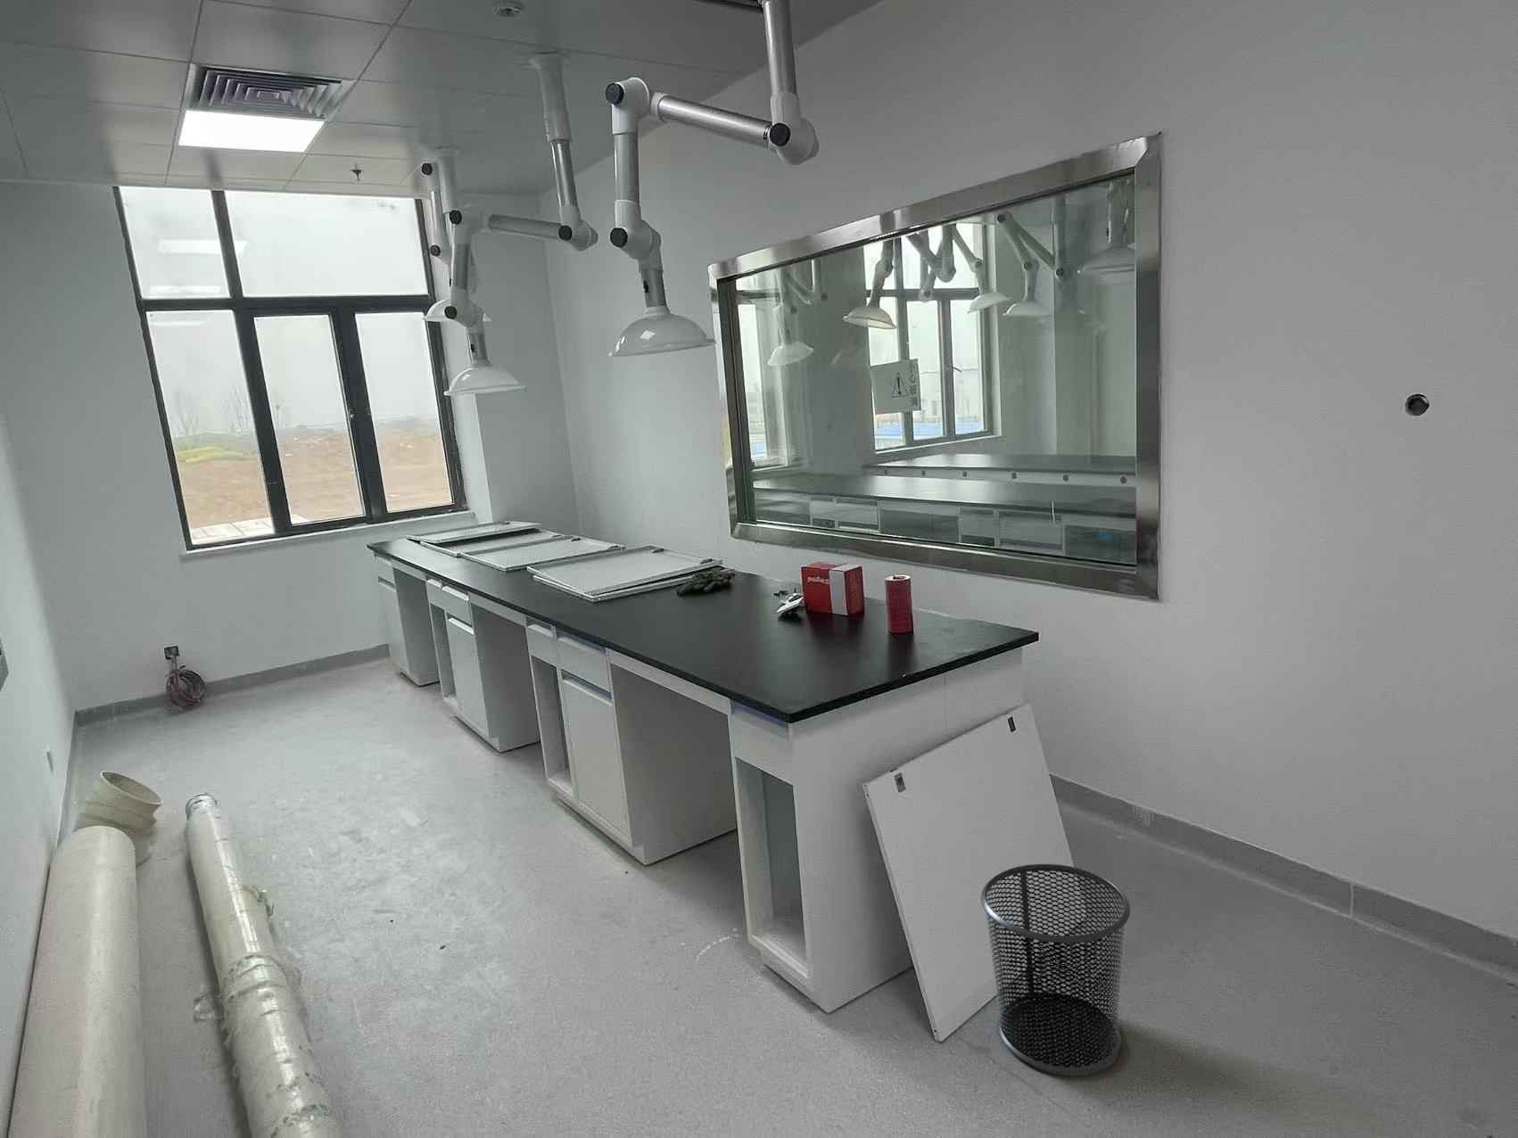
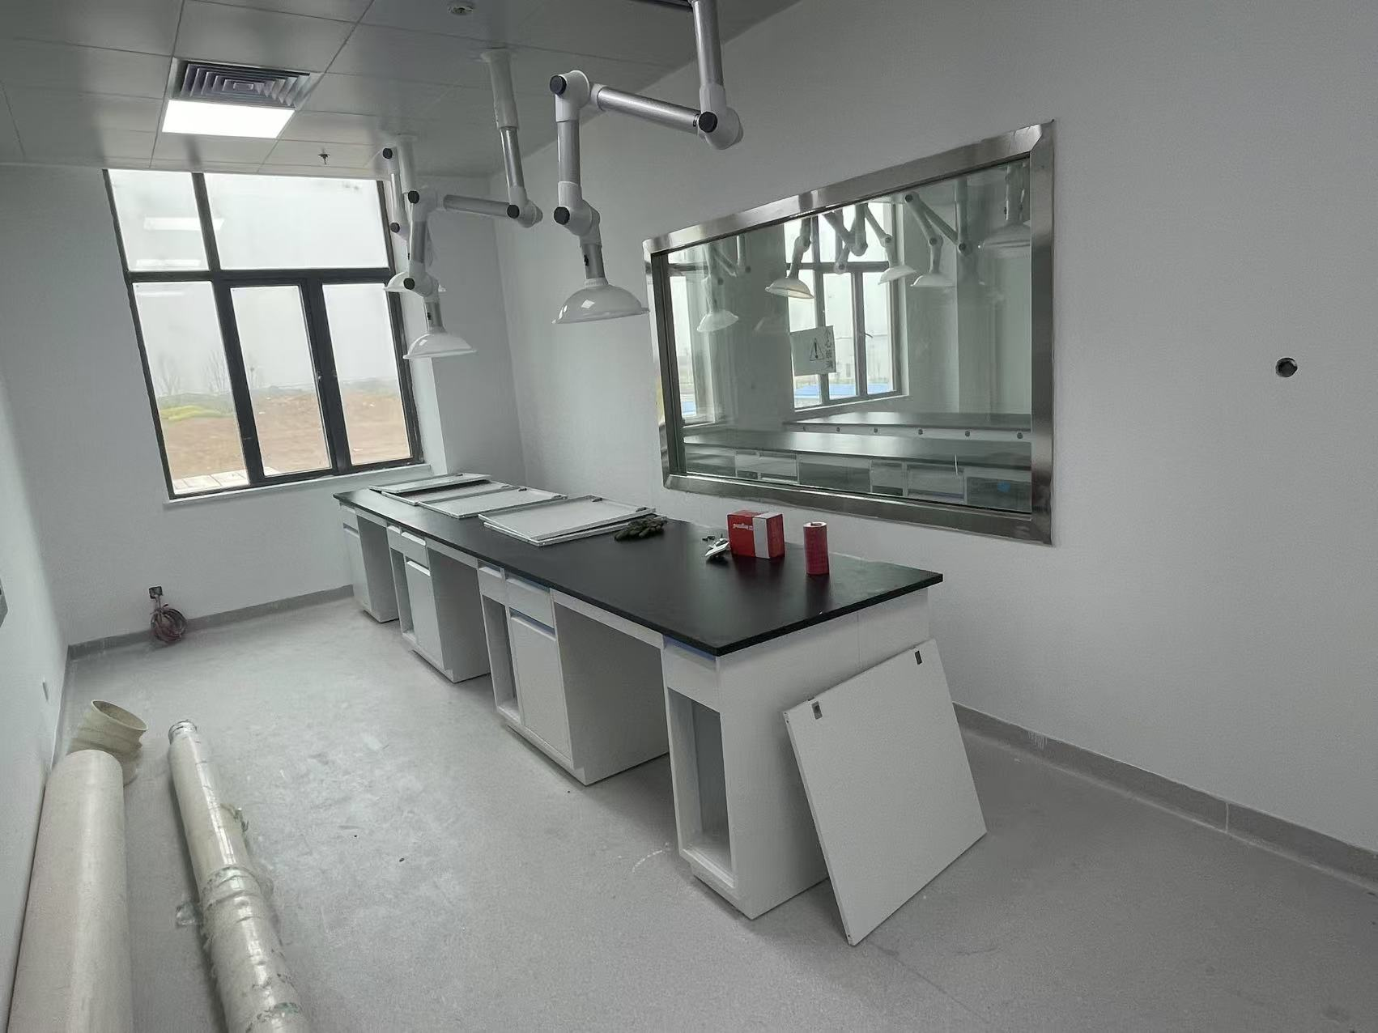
- waste bin [980,863,1132,1075]
